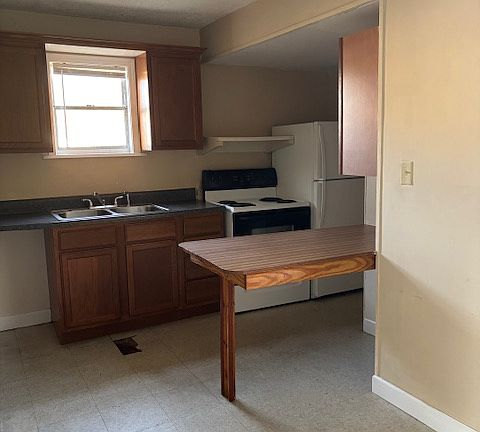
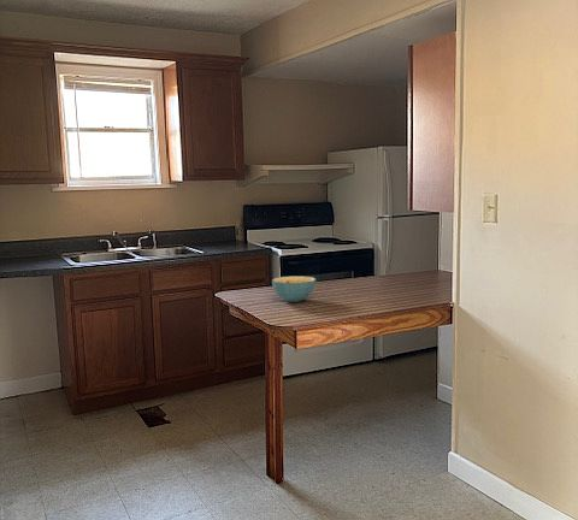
+ cereal bowl [271,276,317,303]
